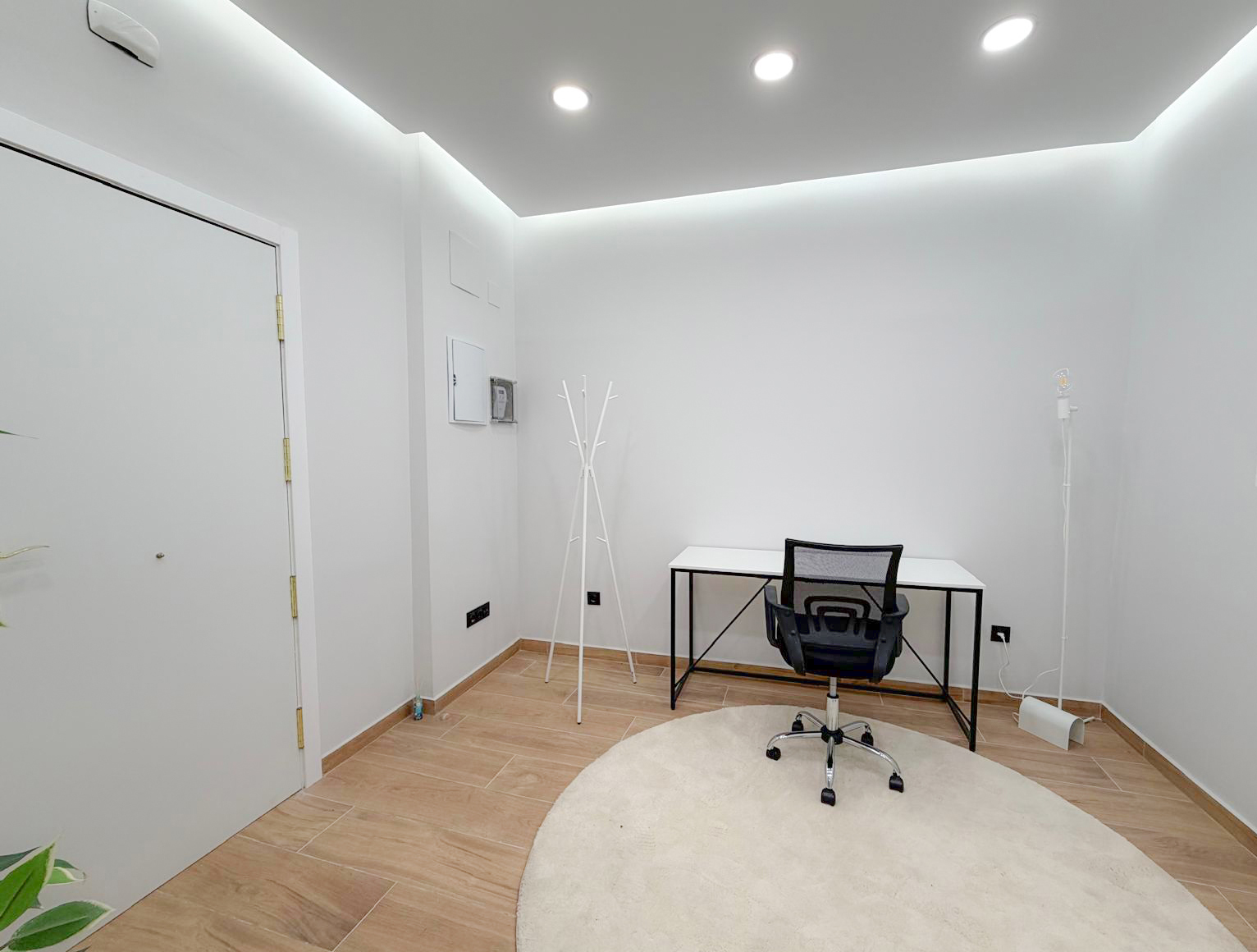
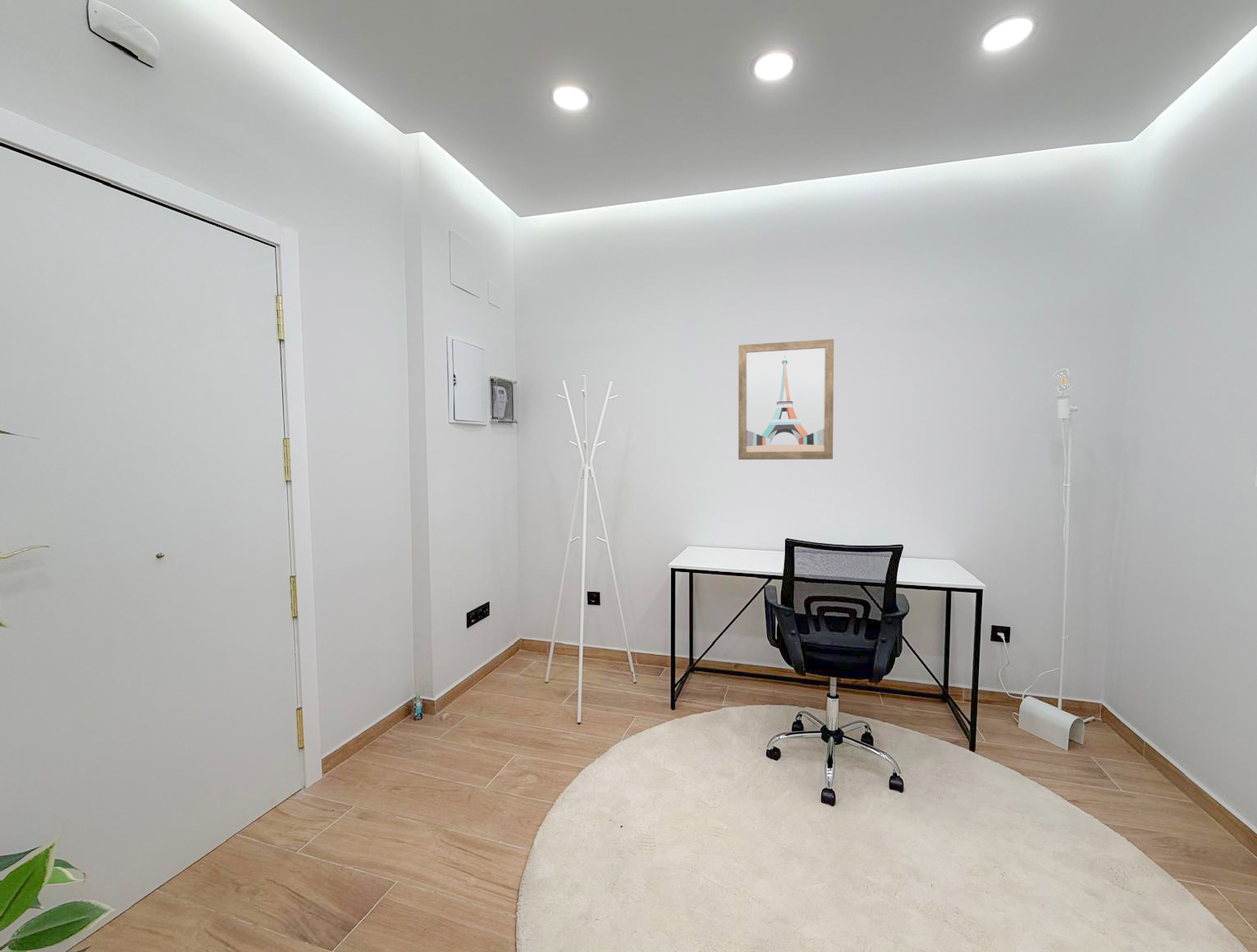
+ wall art [738,338,834,460]
